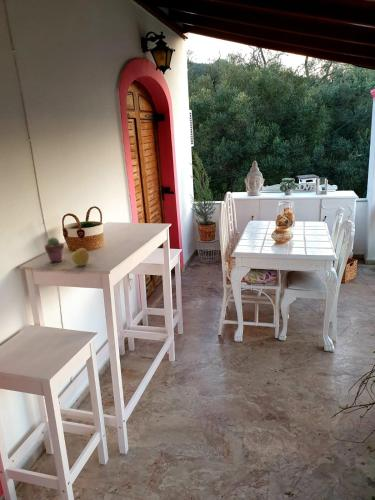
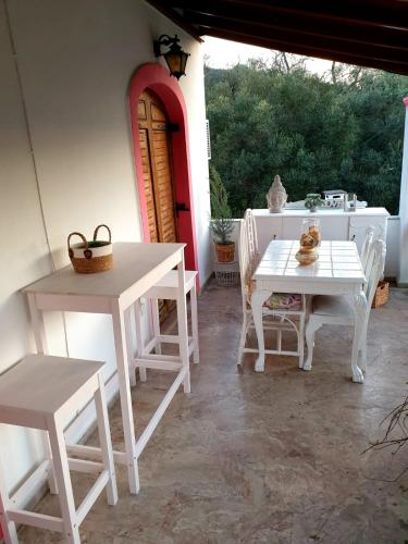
- apple [70,247,90,267]
- potted succulent [44,236,65,263]
